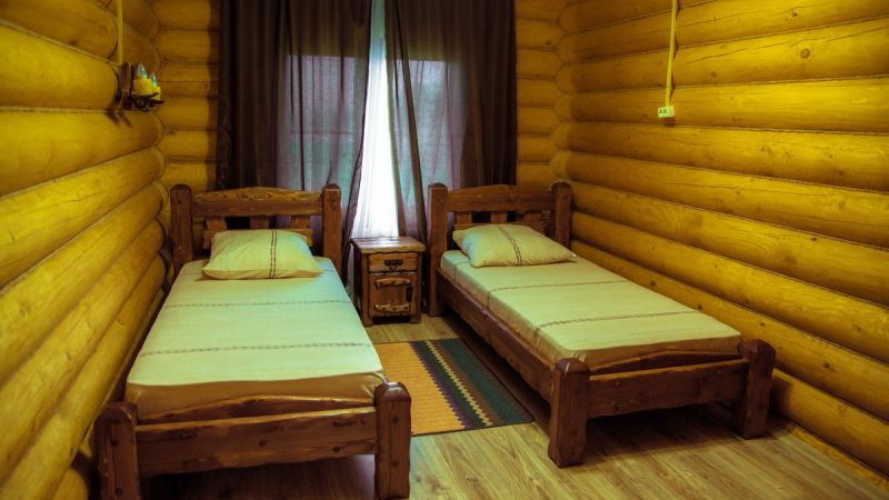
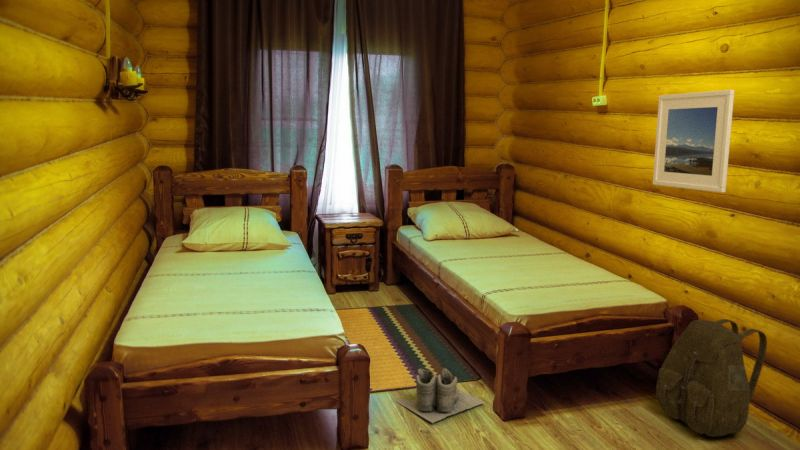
+ boots [394,367,486,424]
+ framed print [652,89,735,194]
+ backpack [655,318,768,438]
